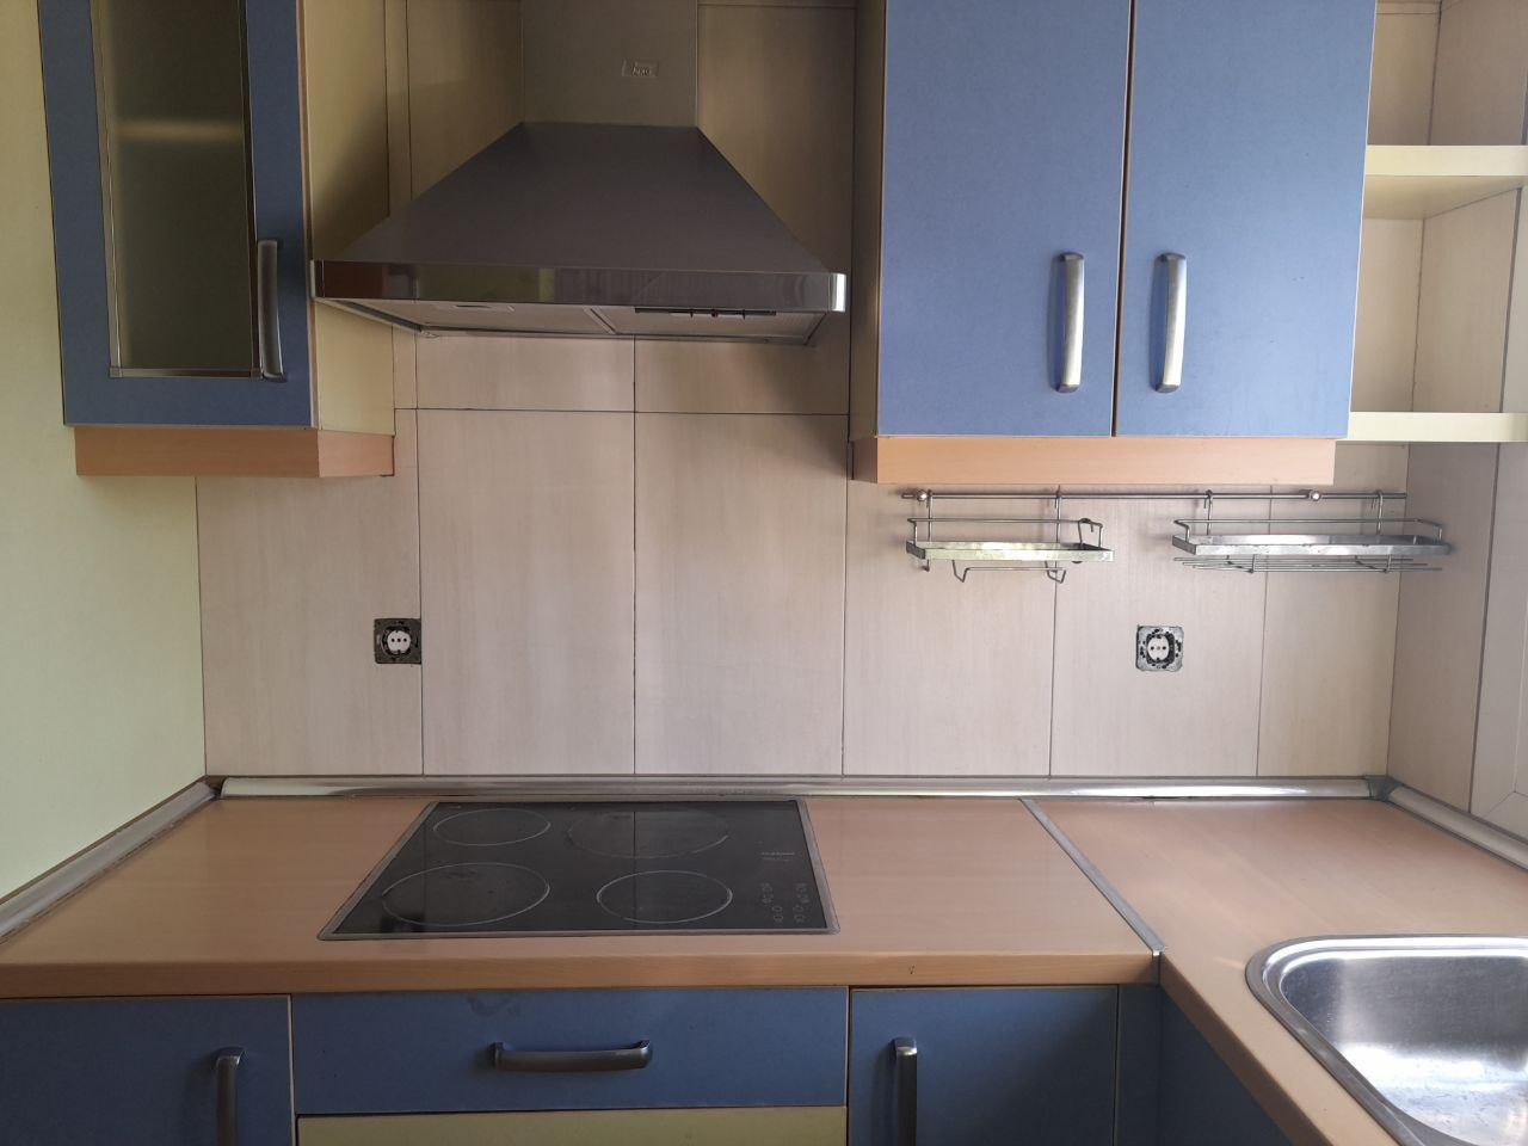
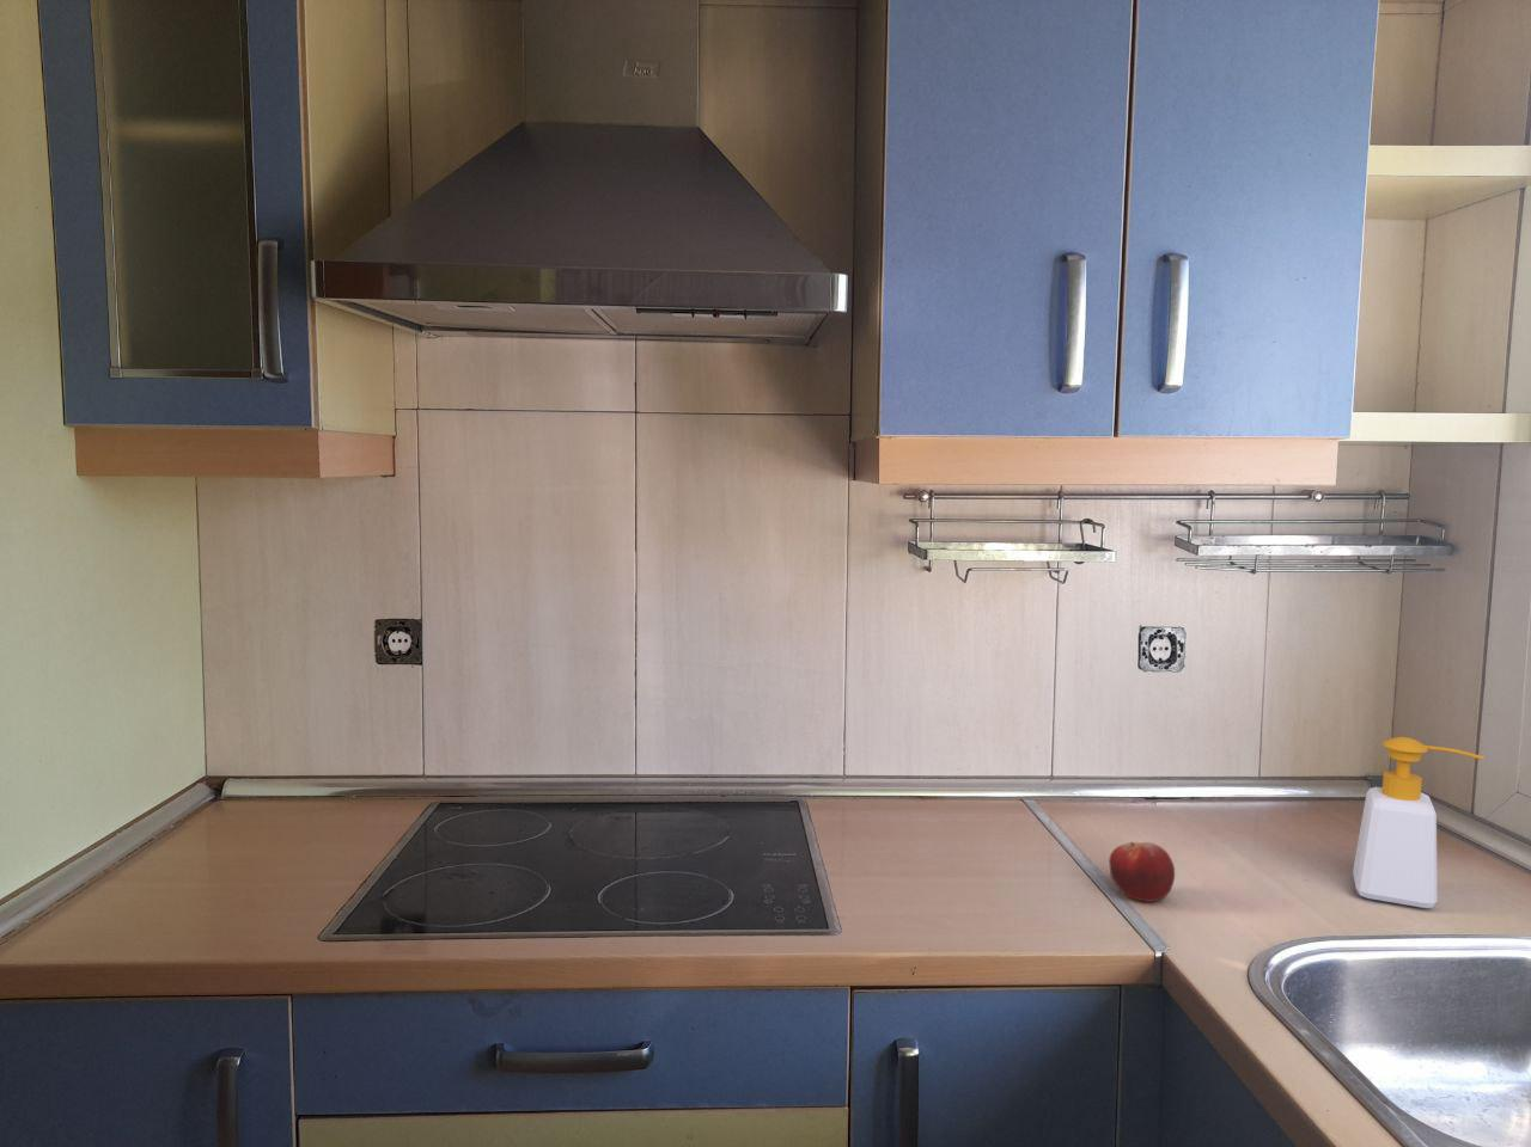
+ fruit [1108,841,1175,904]
+ soap bottle [1351,736,1485,910]
